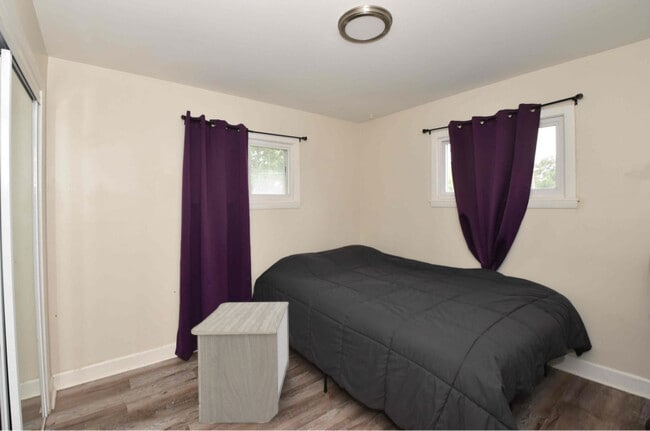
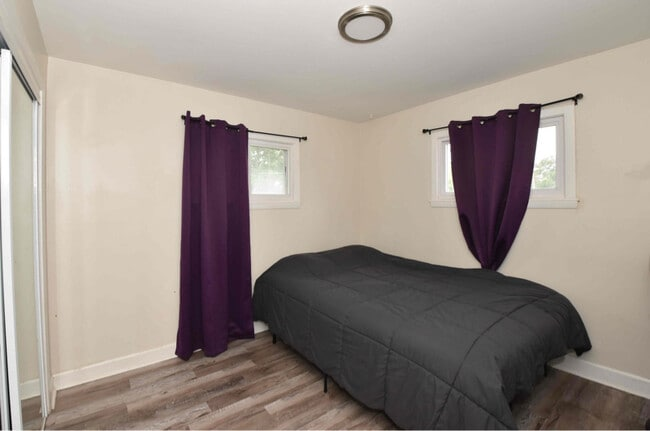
- nightstand [190,301,290,425]
